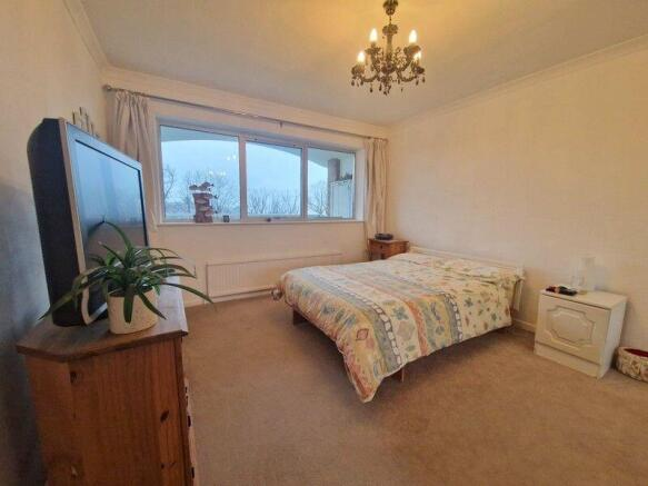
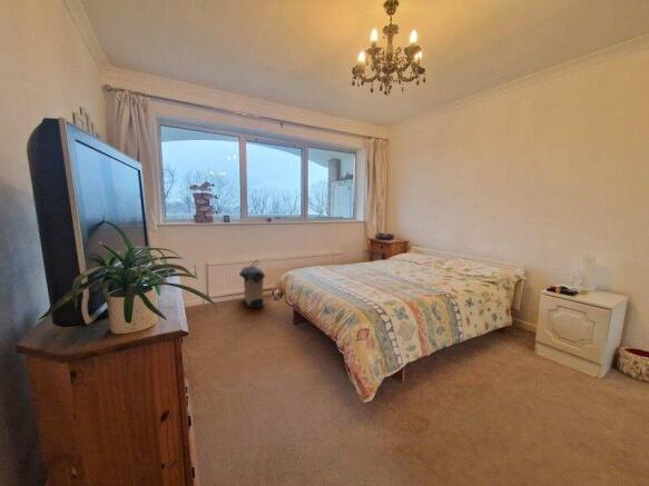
+ laundry hamper [238,258,266,309]
